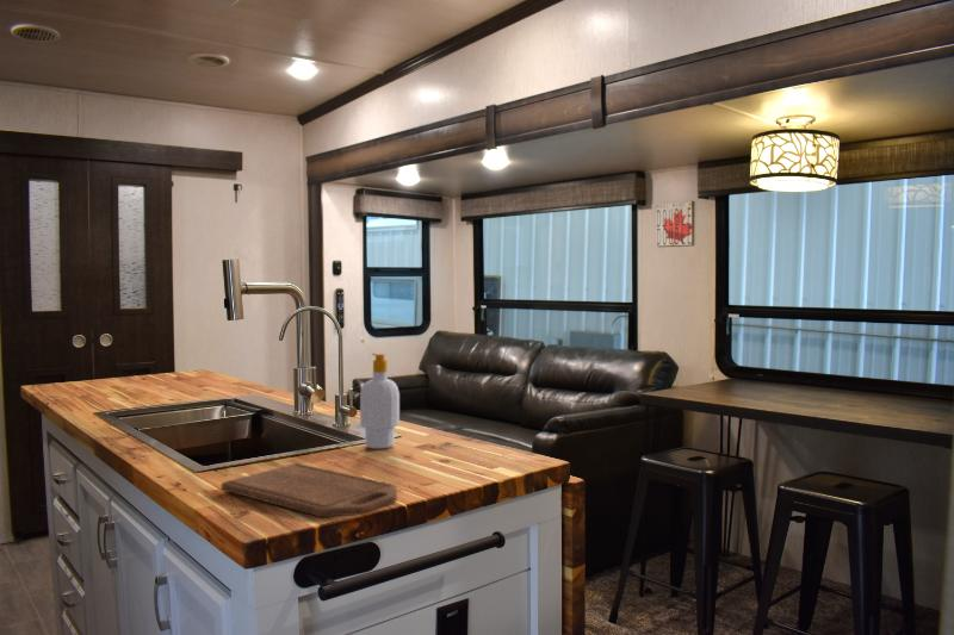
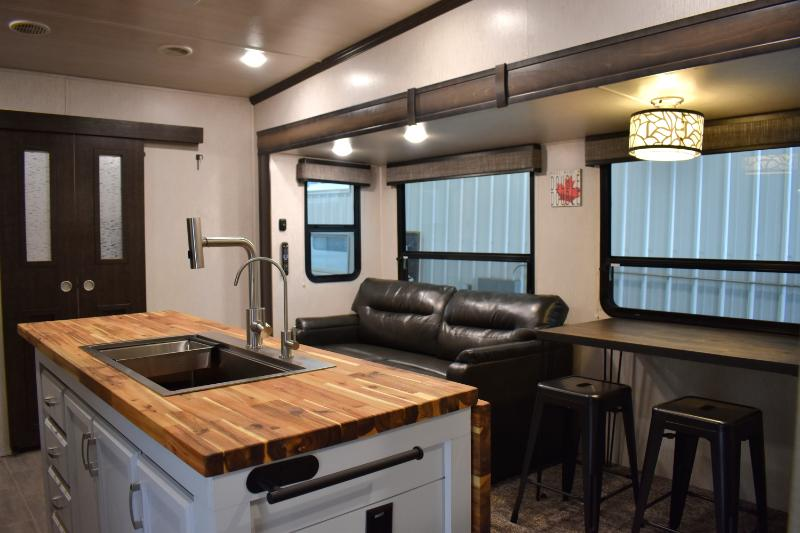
- cutting board [221,462,398,518]
- soap bottle [359,353,401,450]
